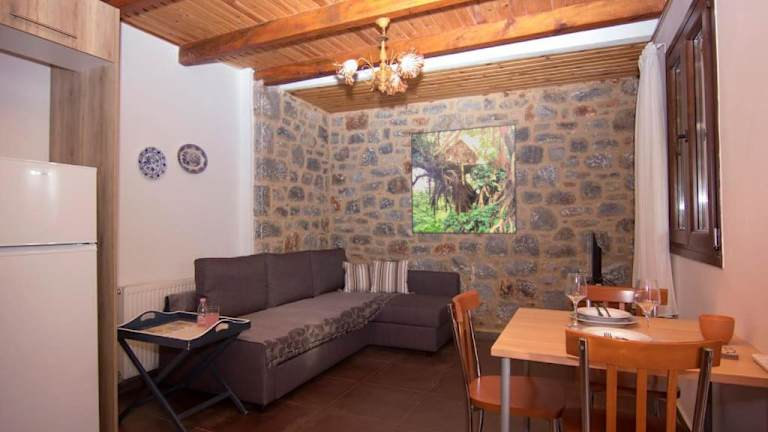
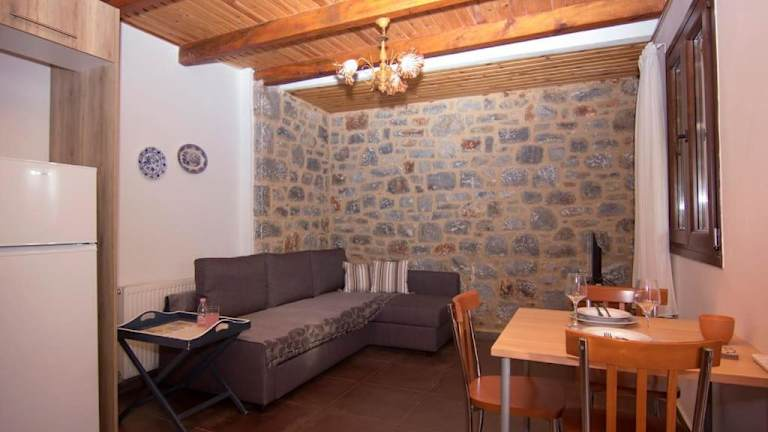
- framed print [410,123,518,235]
